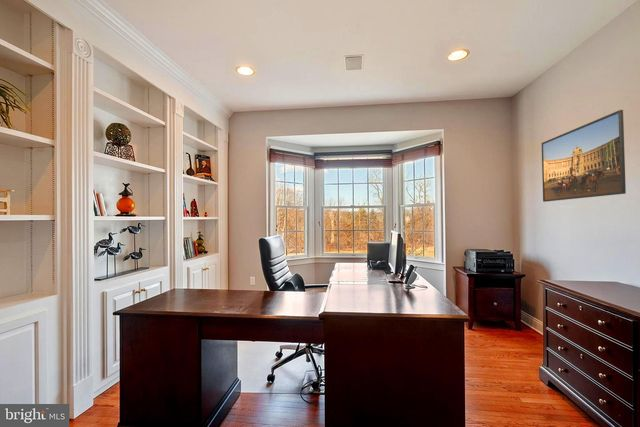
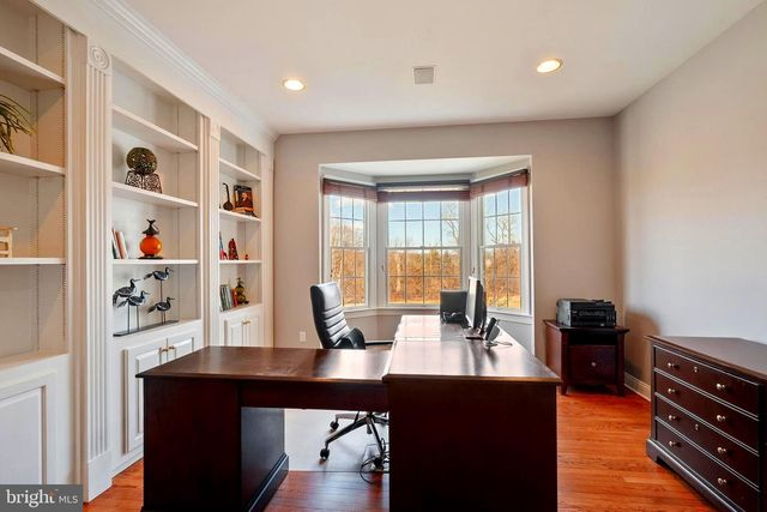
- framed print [541,109,627,203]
